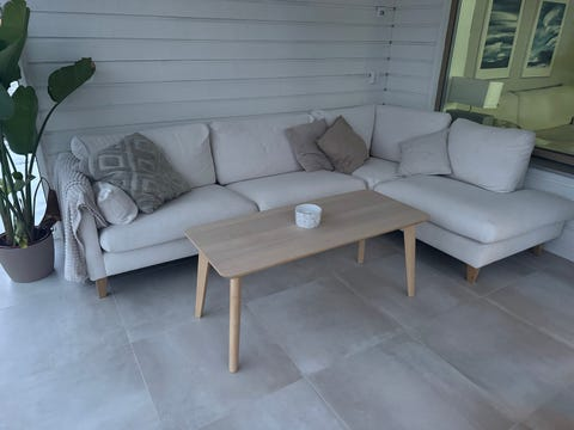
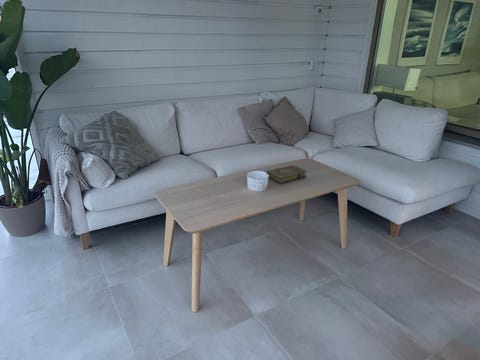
+ book [266,164,308,185]
